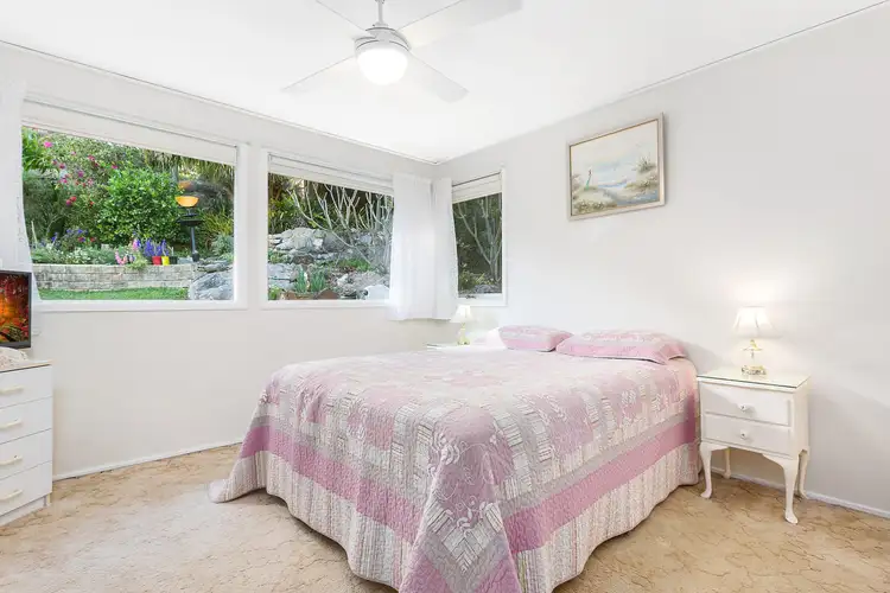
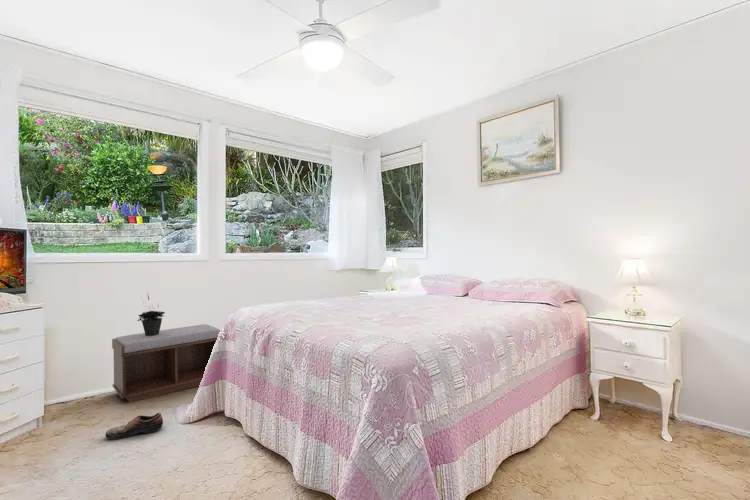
+ shoe [105,412,164,440]
+ bench [111,323,221,403]
+ potted plant [136,292,166,336]
